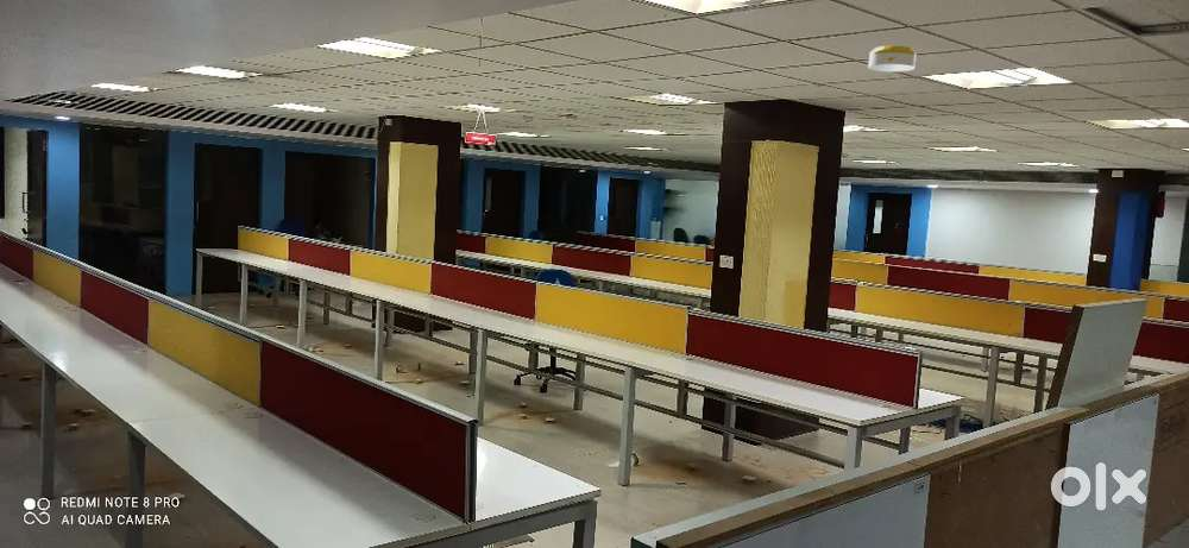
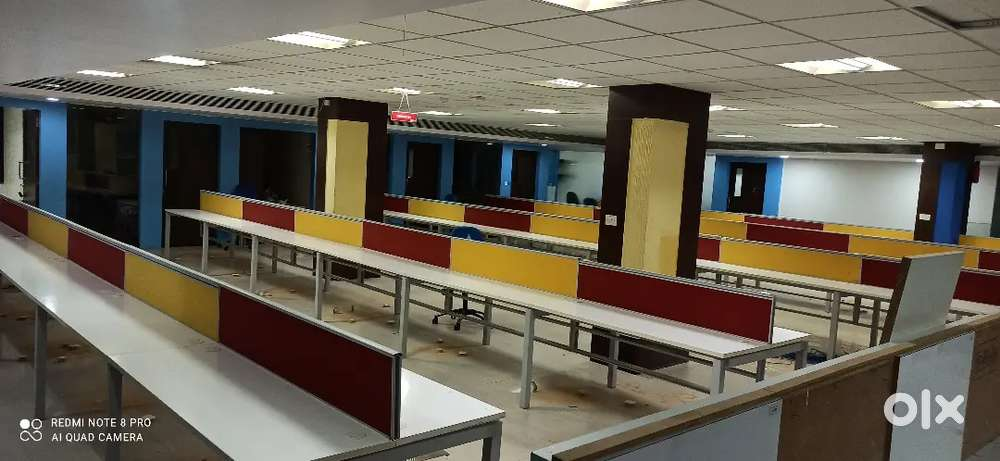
- smoke detector [867,45,917,73]
